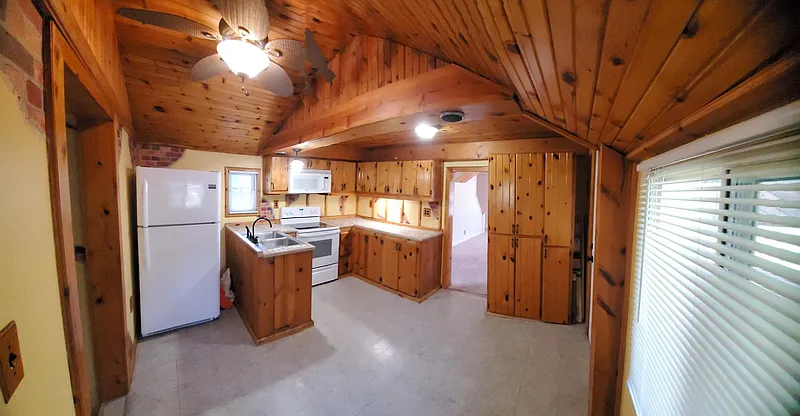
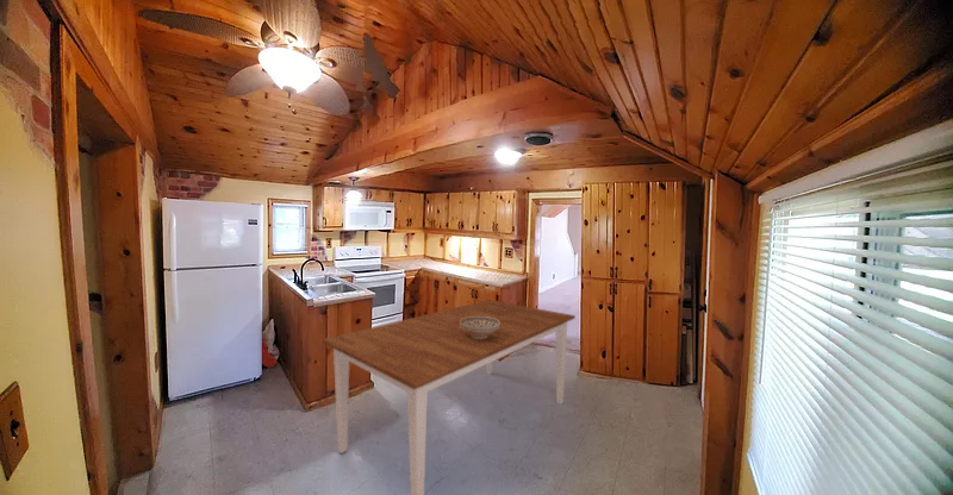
+ dining table [322,299,577,495]
+ decorative bowl [460,317,500,339]
